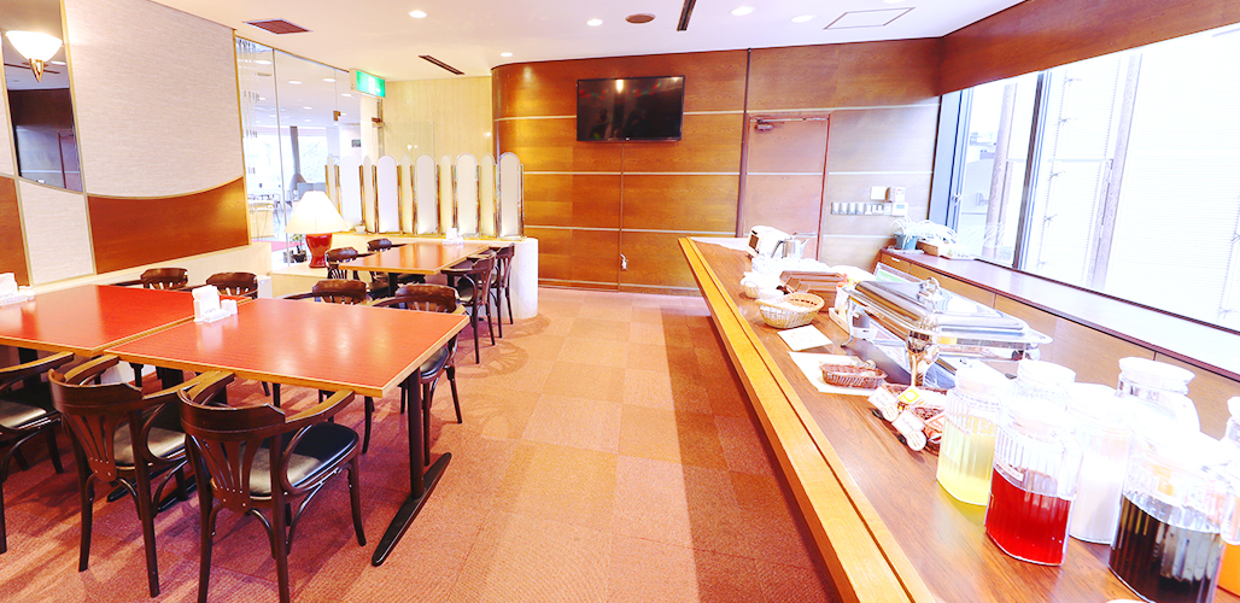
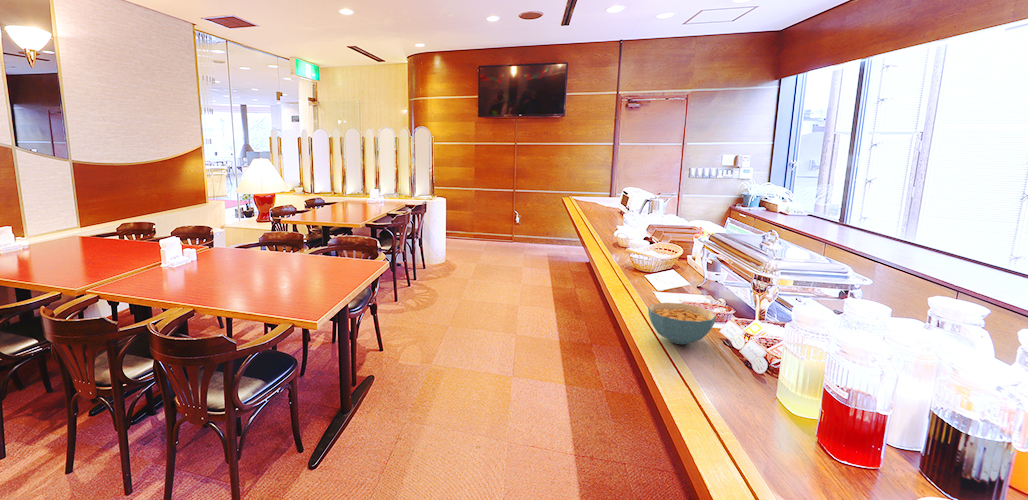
+ cereal bowl [647,302,717,345]
